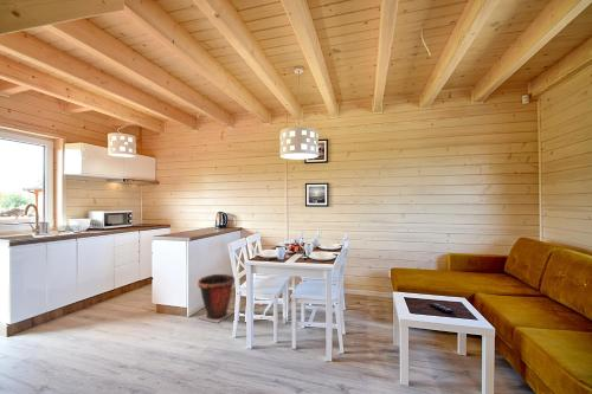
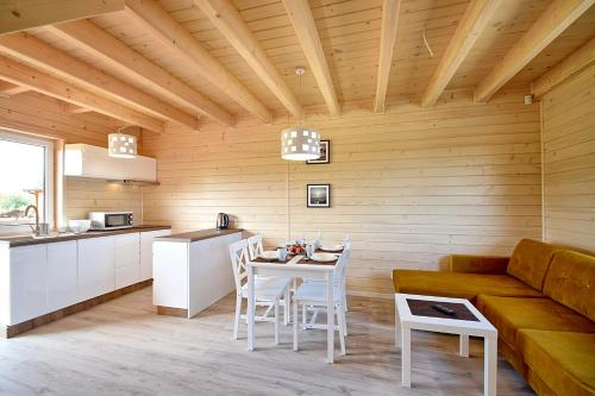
- waste bin [197,273,236,324]
